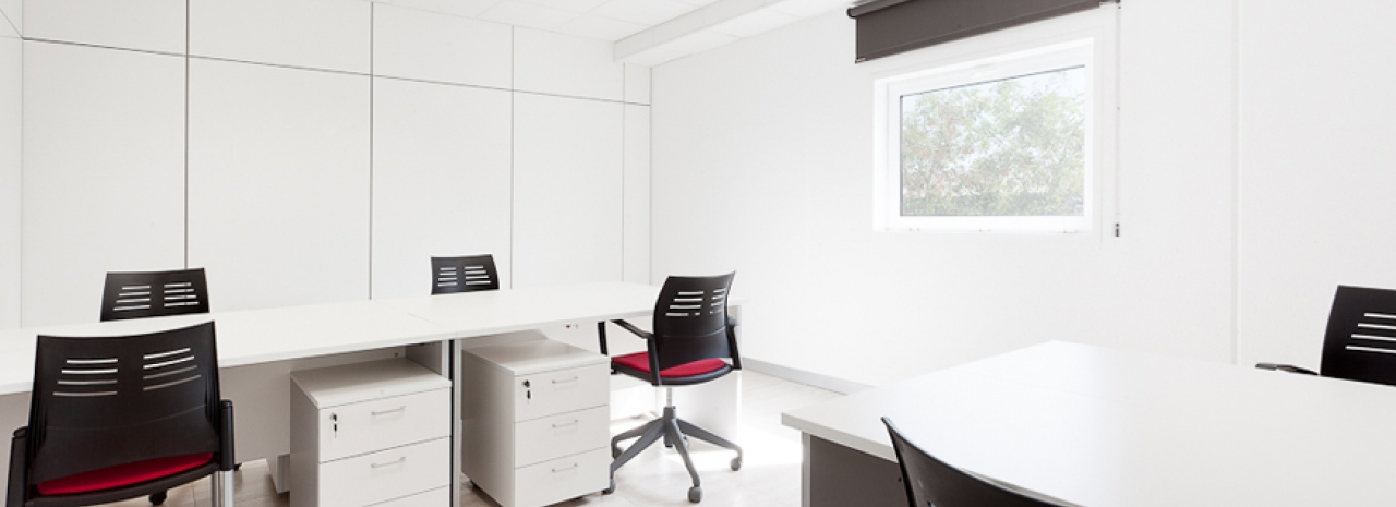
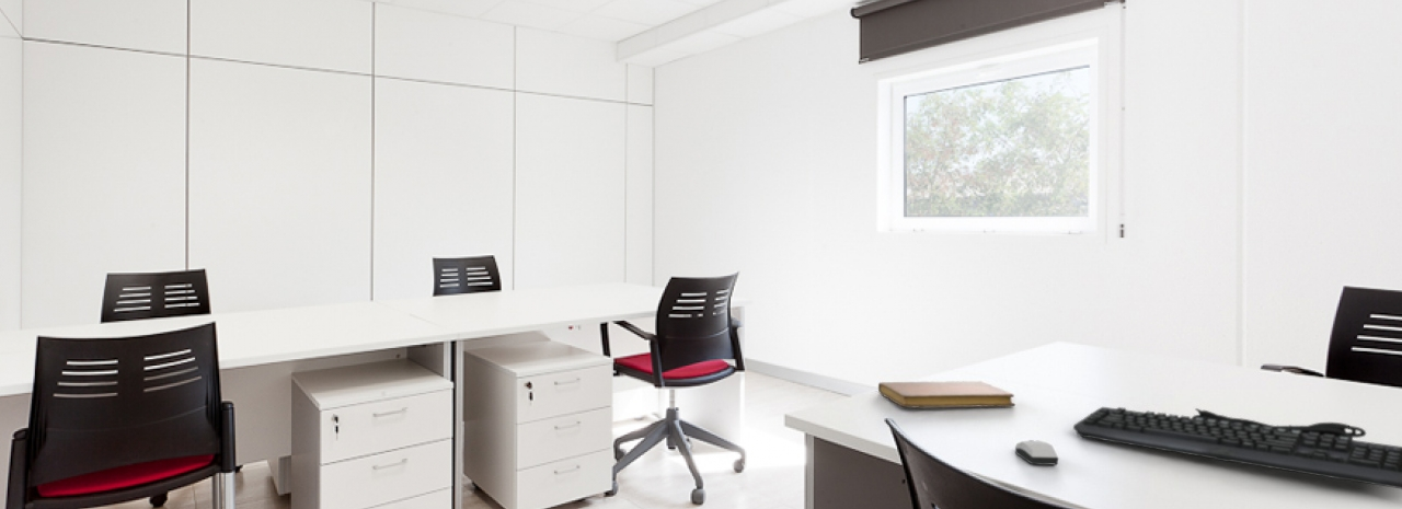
+ computer mouse [1014,439,1059,465]
+ keyboard [1072,406,1402,490]
+ notebook [877,380,1015,408]
